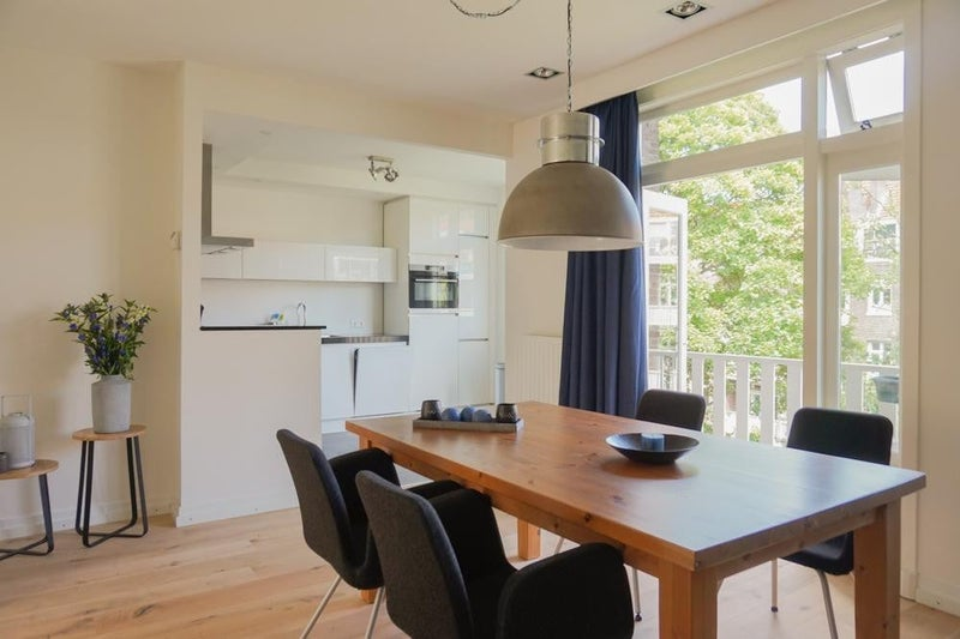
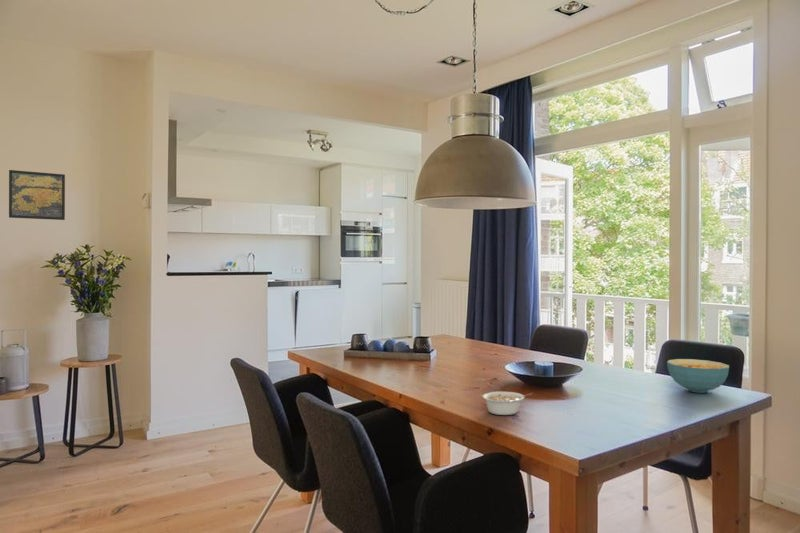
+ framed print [8,169,66,221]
+ cereal bowl [666,358,730,394]
+ legume [481,391,534,416]
